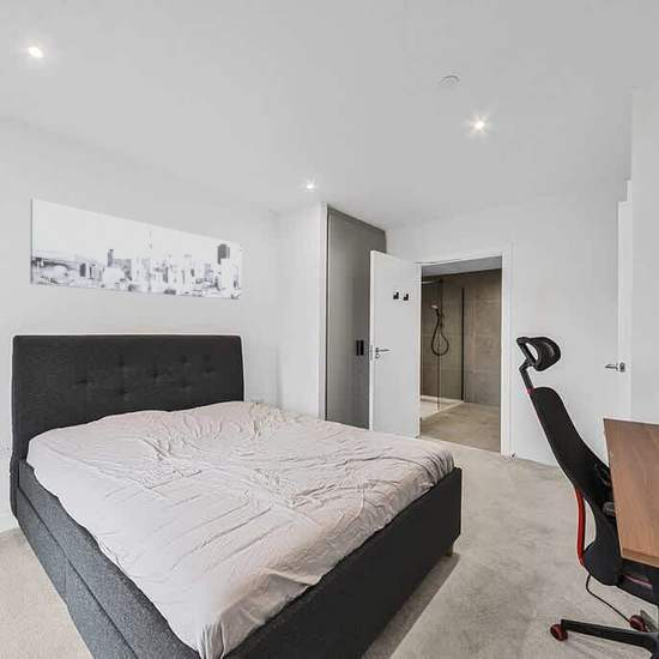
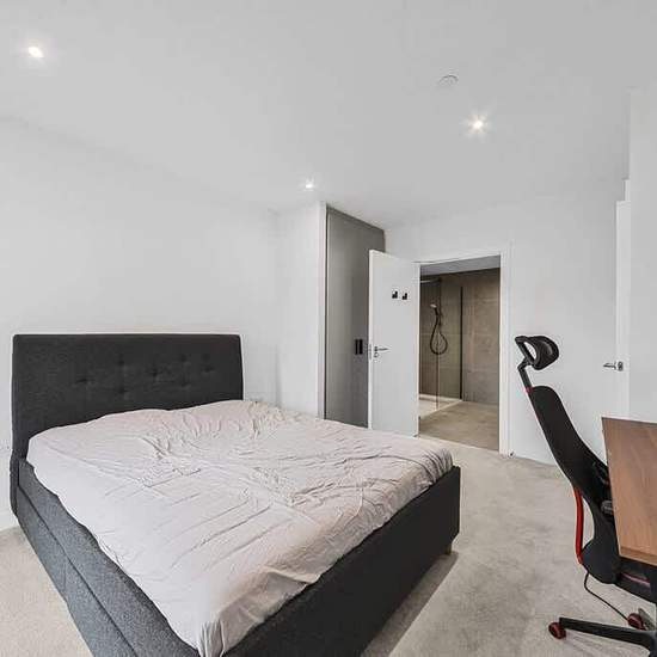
- wall art [29,198,242,301]
